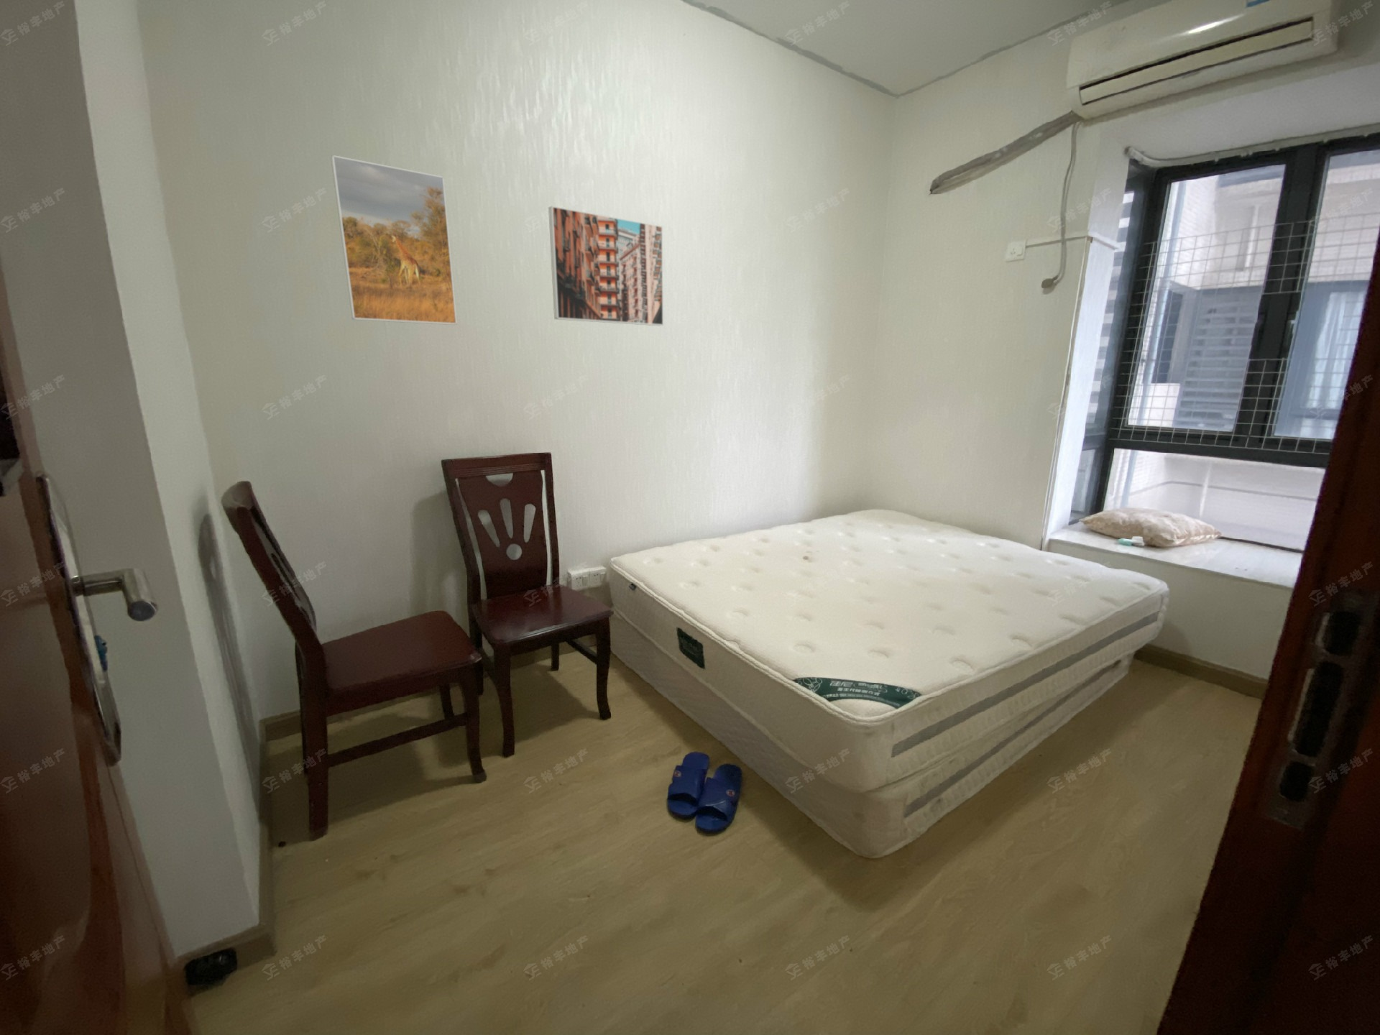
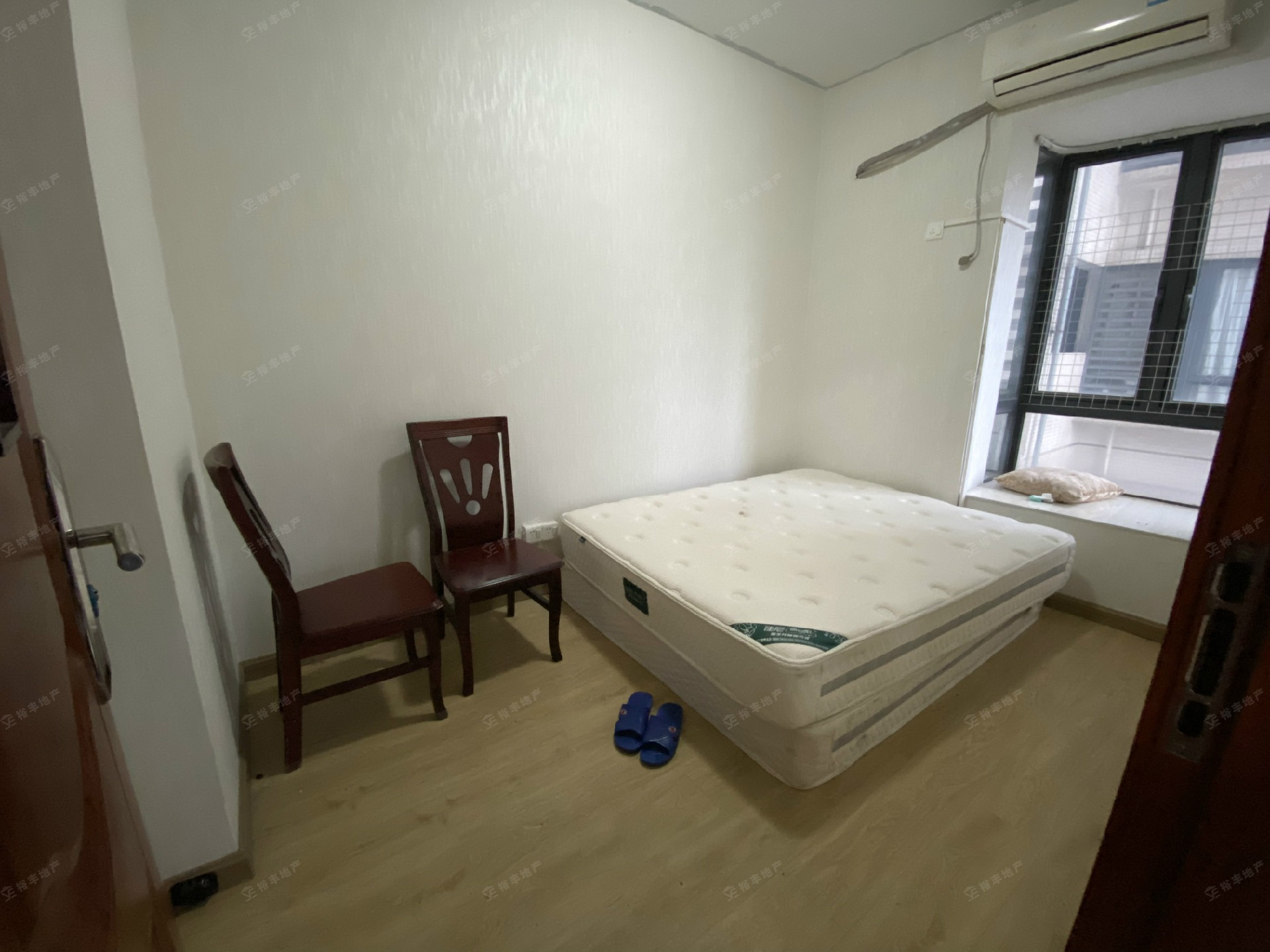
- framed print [330,154,457,325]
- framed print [548,204,664,326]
